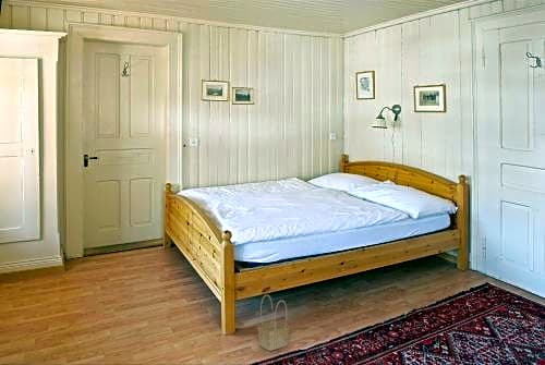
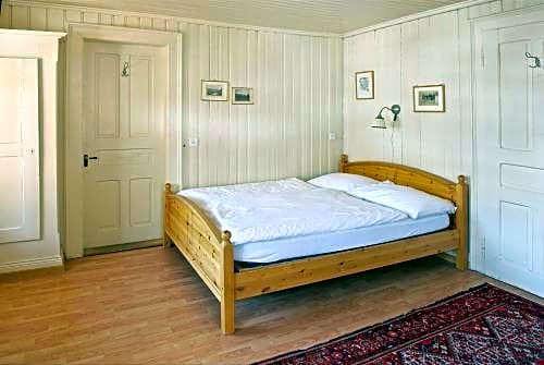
- basket [257,294,290,352]
